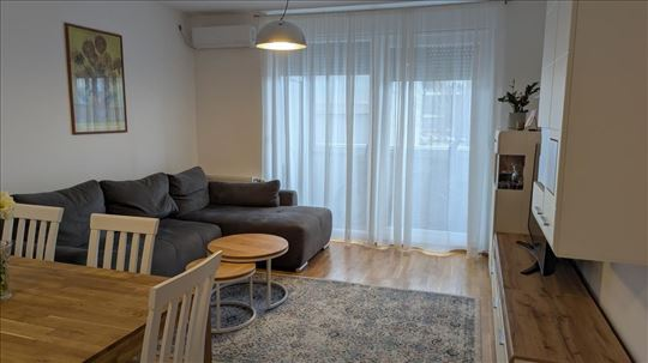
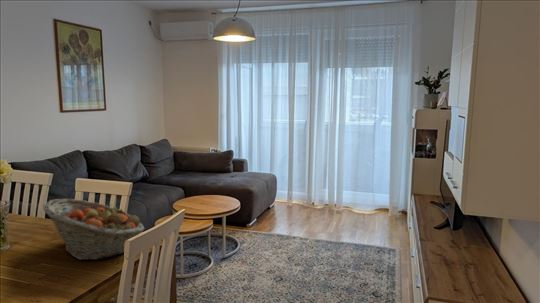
+ fruit basket [41,198,145,261]
